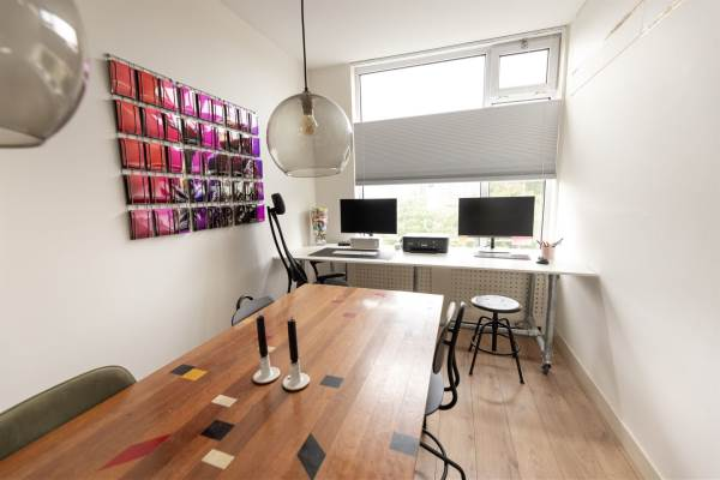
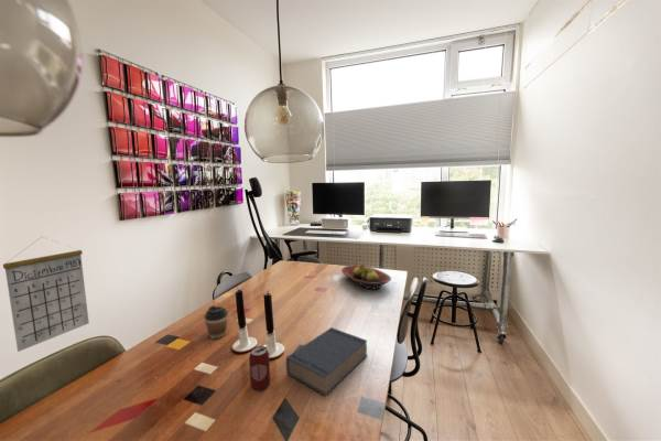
+ book [285,326,369,397]
+ calendar [2,236,90,353]
+ coffee cup [204,304,229,340]
+ beverage can [248,345,271,391]
+ fruit bowl [340,262,392,290]
